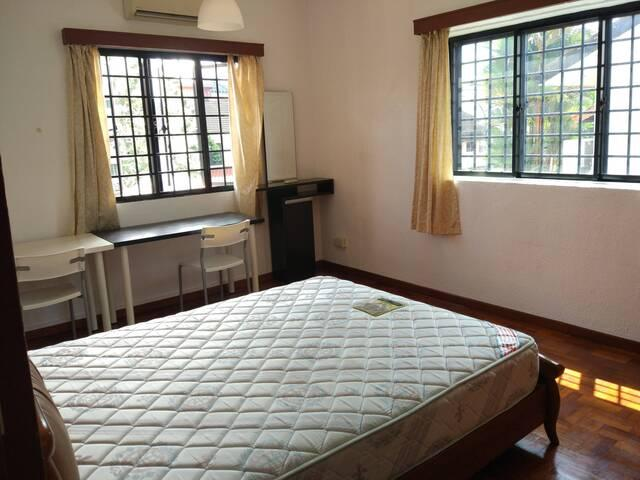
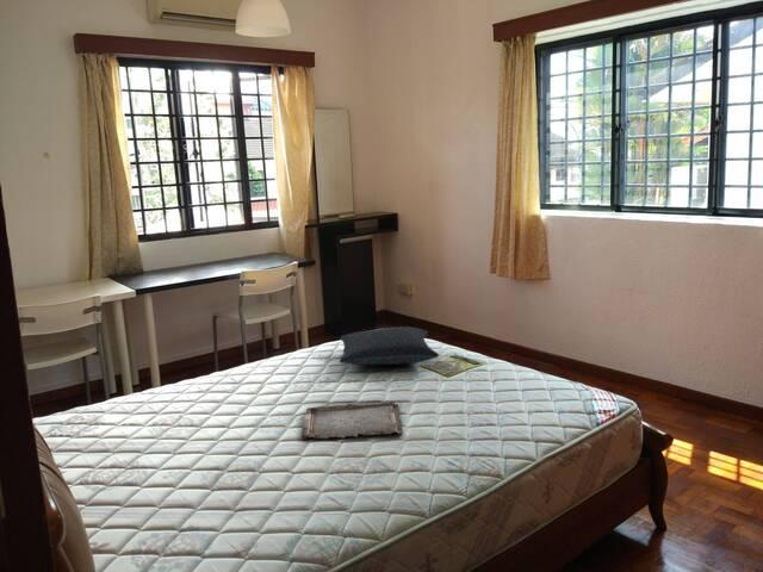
+ tray [299,402,404,441]
+ pillow [339,325,440,366]
